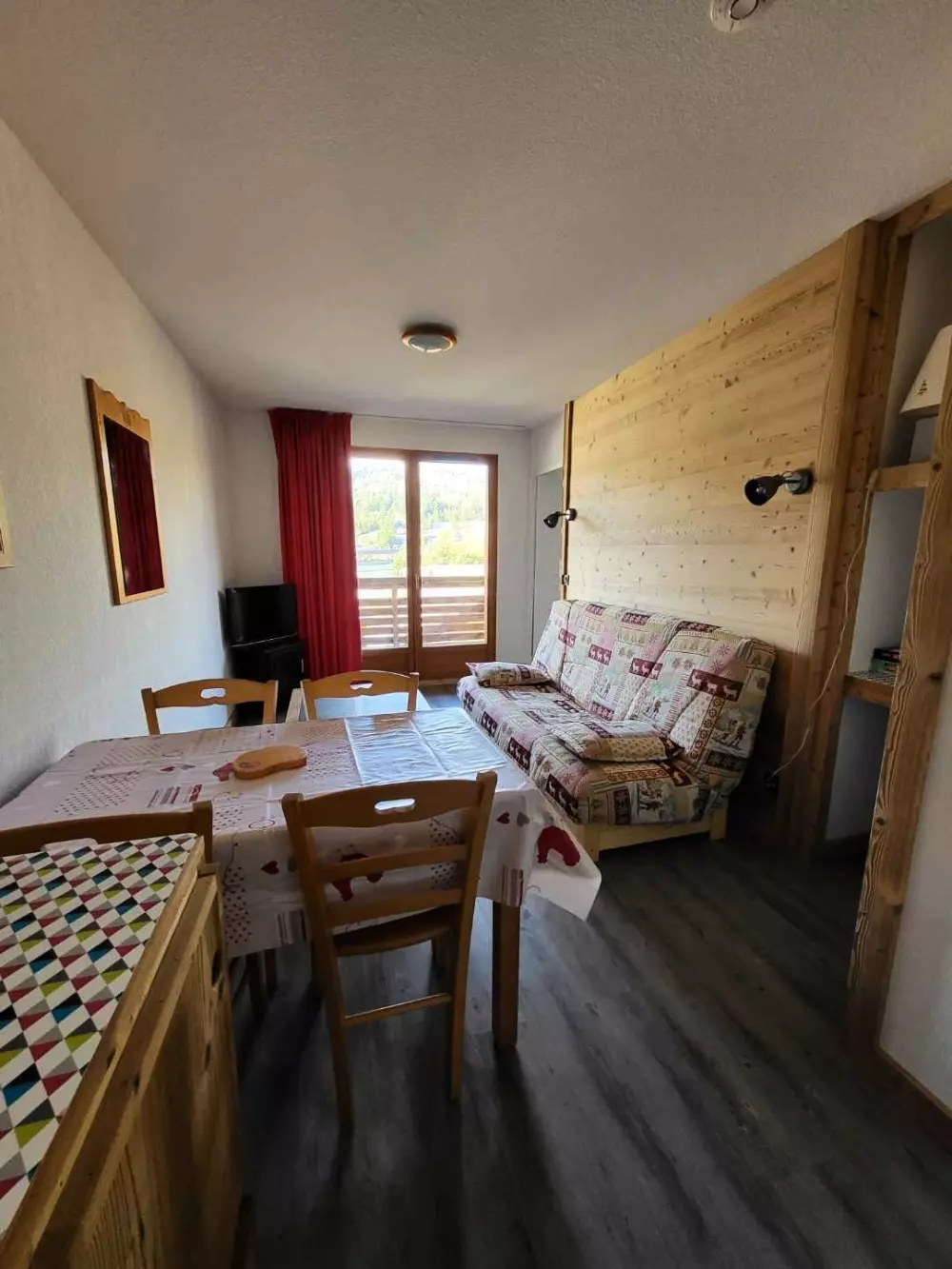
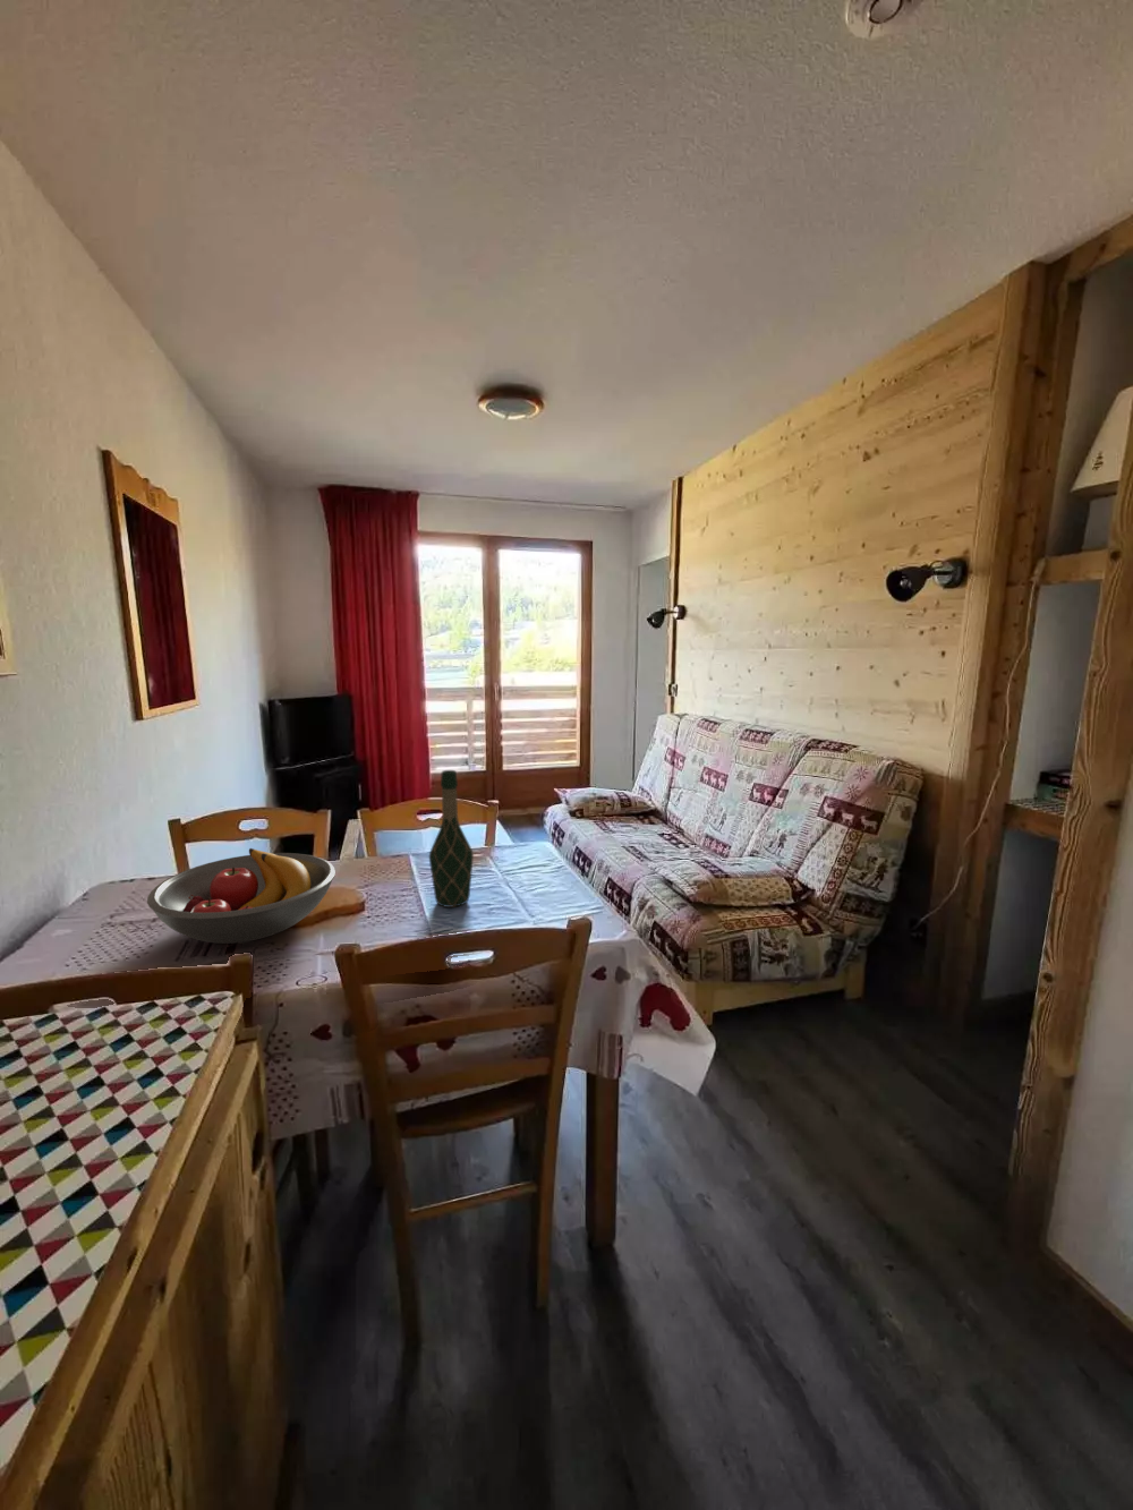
+ fruit bowl [146,847,337,945]
+ wine bottle [428,769,475,908]
